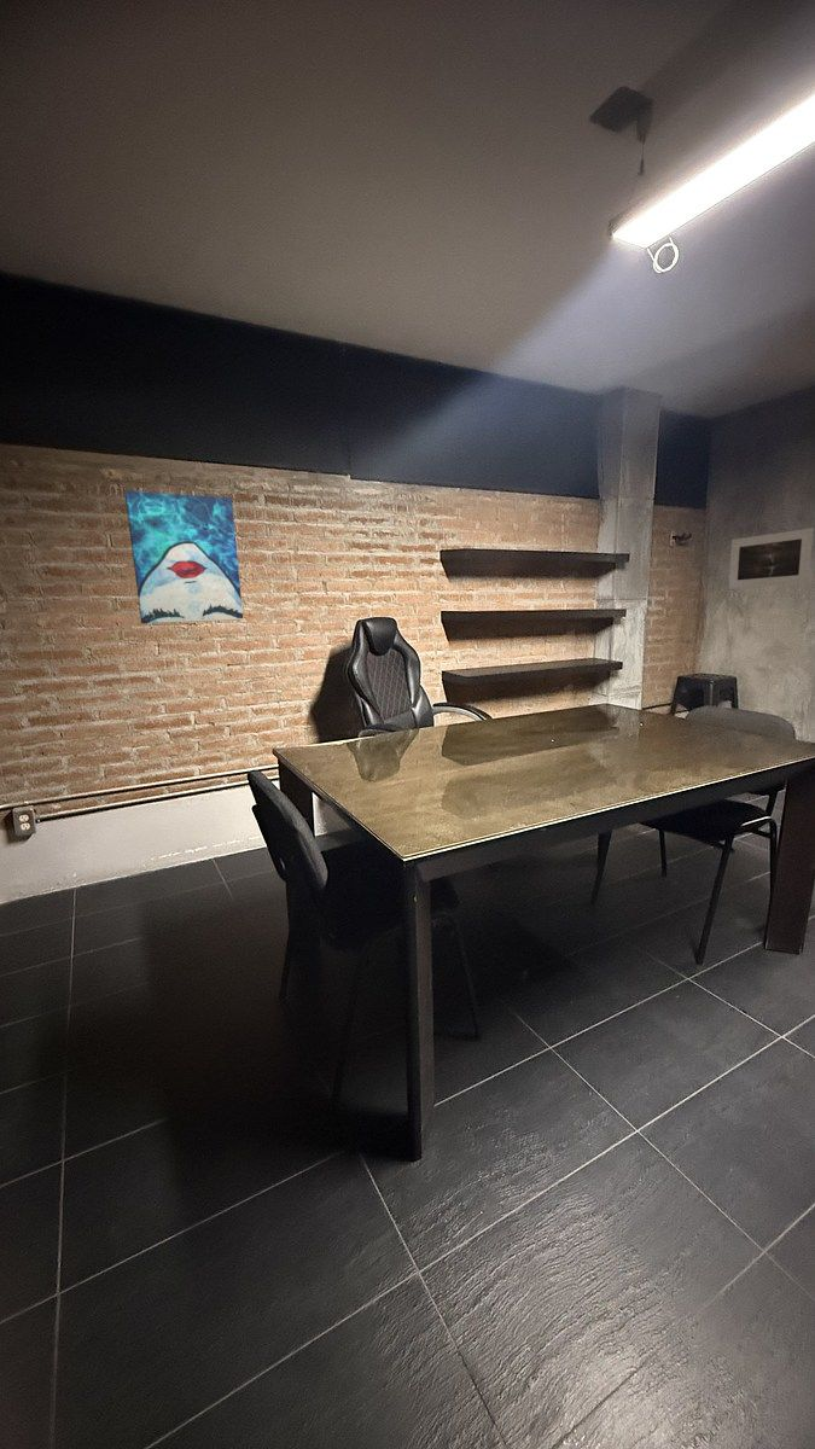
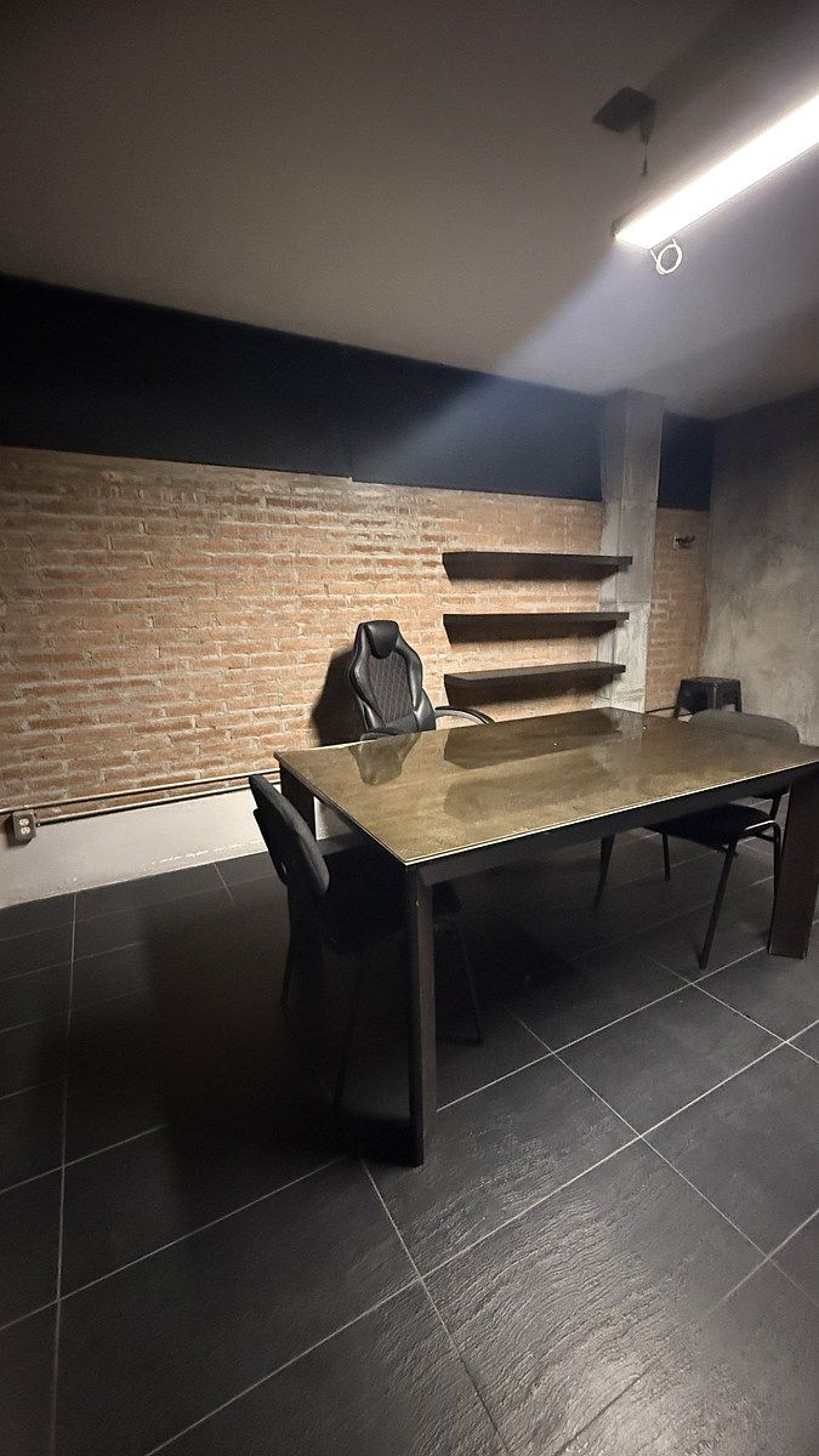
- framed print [728,526,815,590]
- wall art [123,490,244,624]
